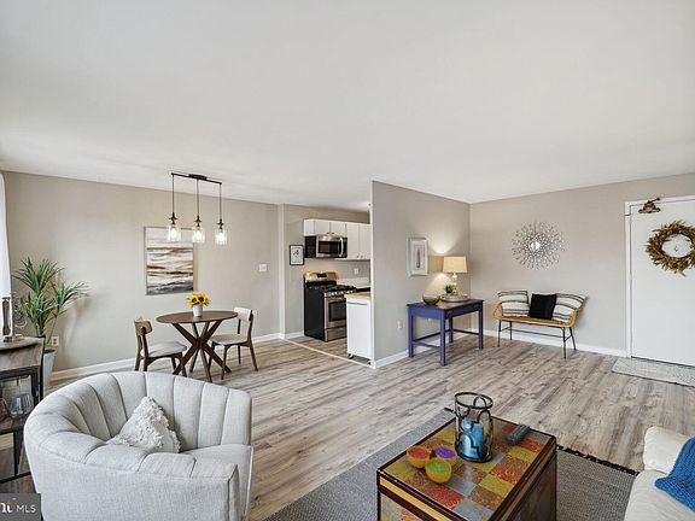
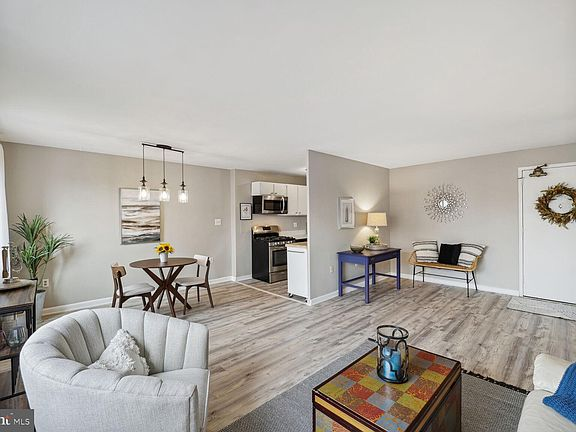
- decorative bowl [405,444,459,484]
- remote control [503,422,532,445]
